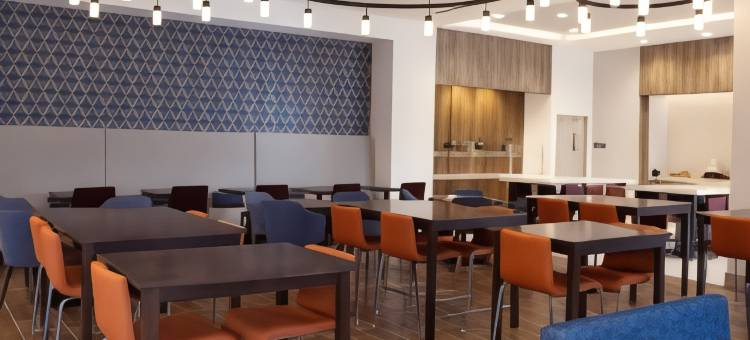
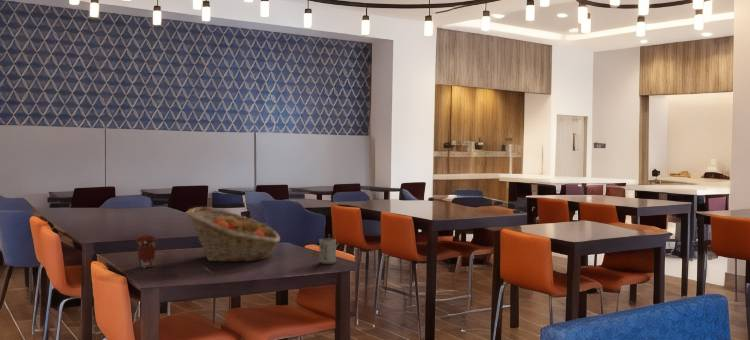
+ cup [318,238,337,265]
+ fruit basket [186,206,281,263]
+ coffee cup [135,234,158,269]
